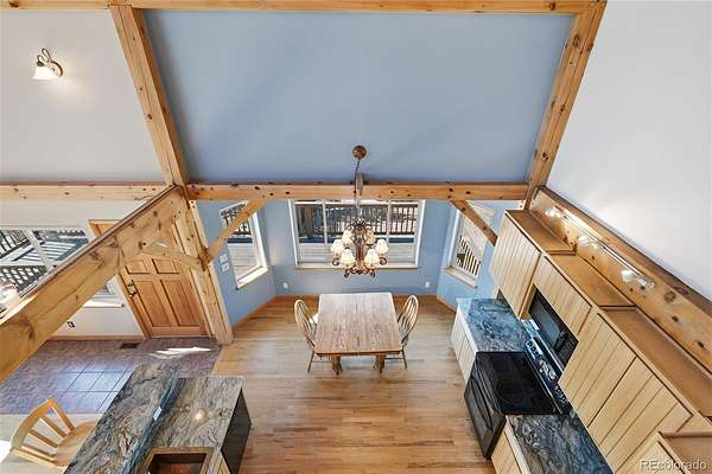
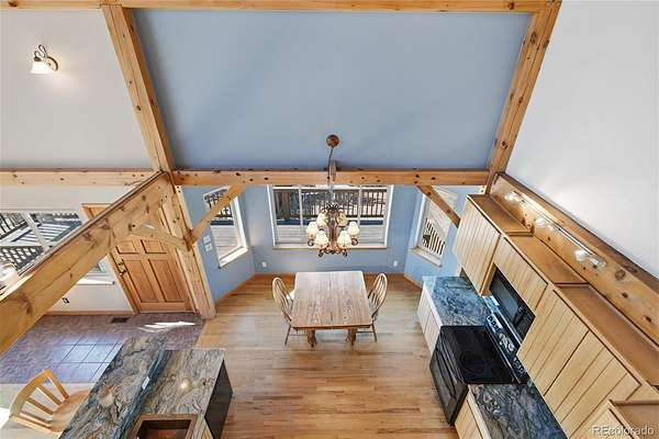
+ utensil holder [96,383,116,409]
